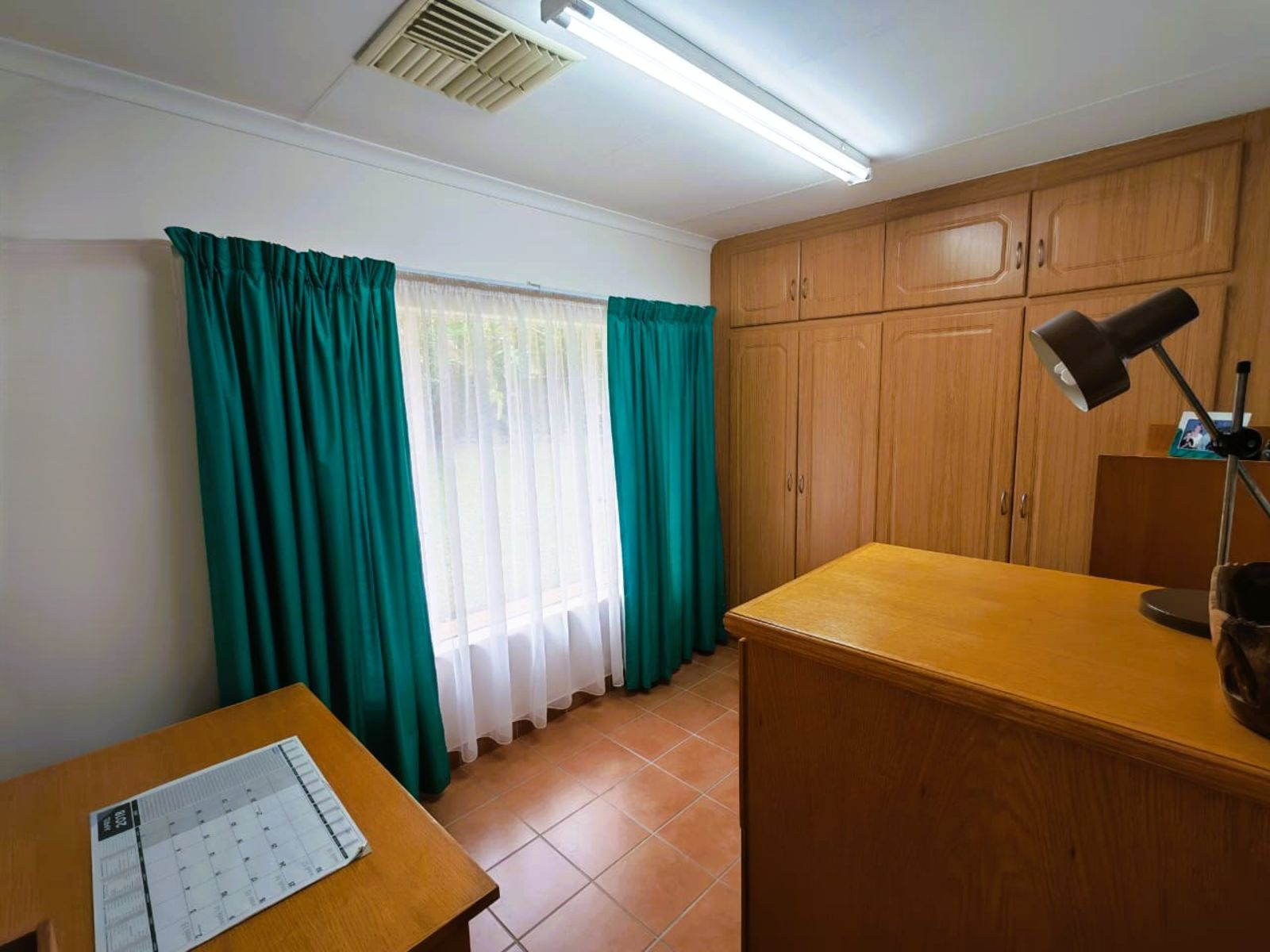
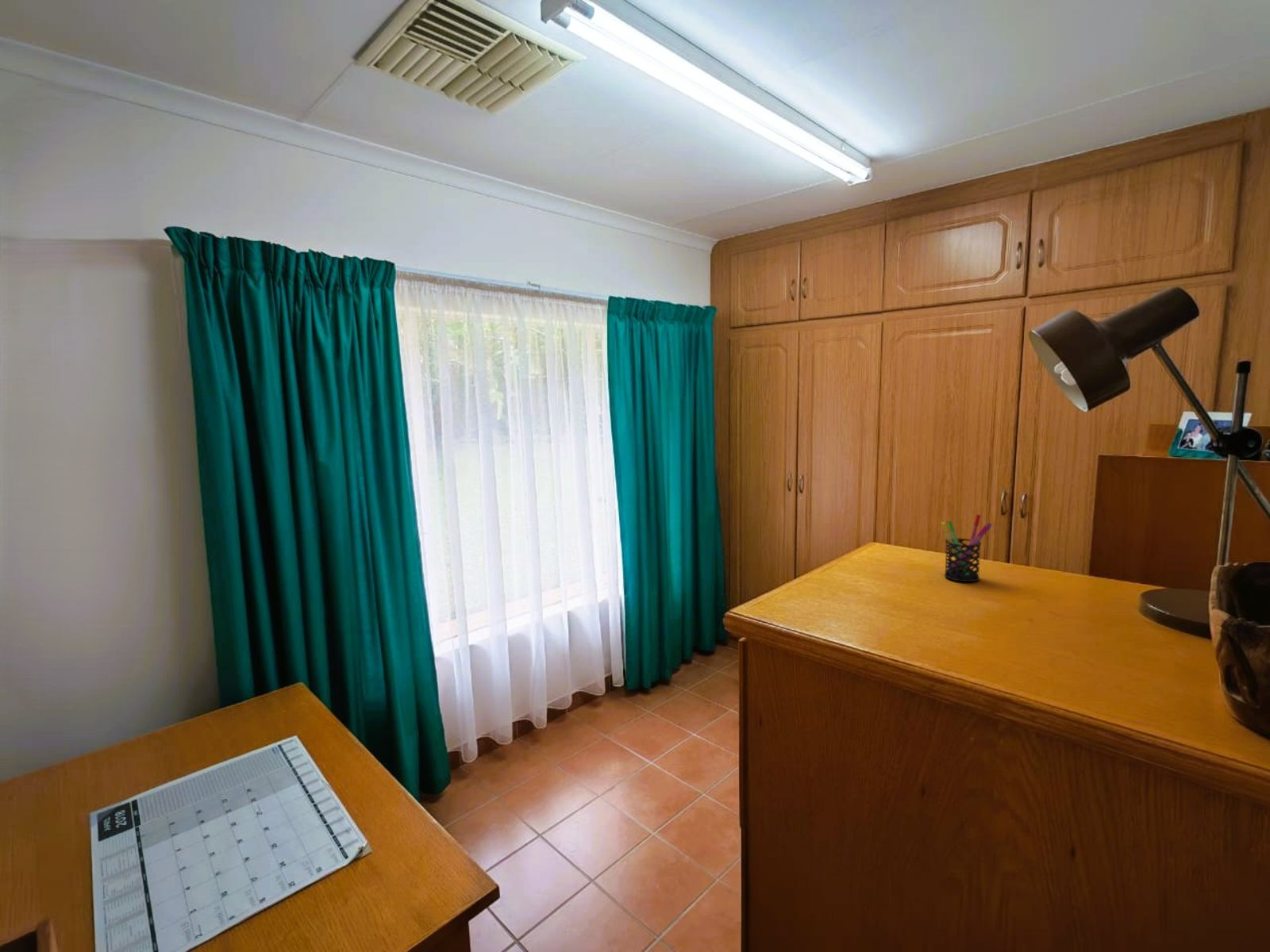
+ pen holder [941,513,993,582]
